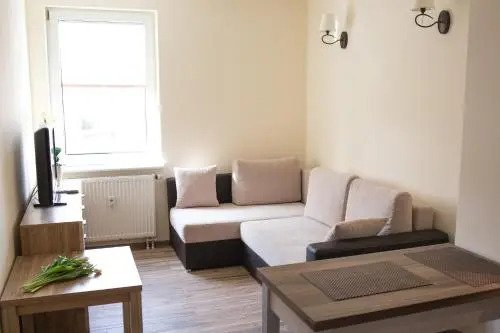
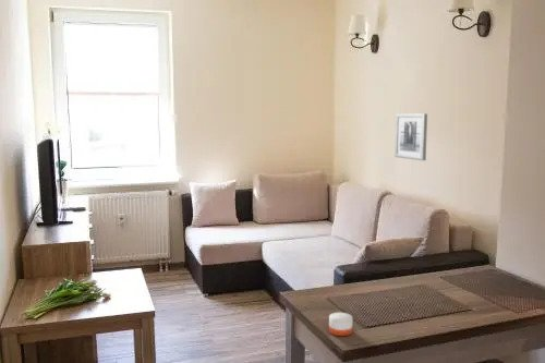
+ candle [328,312,353,337]
+ wall art [393,112,428,161]
